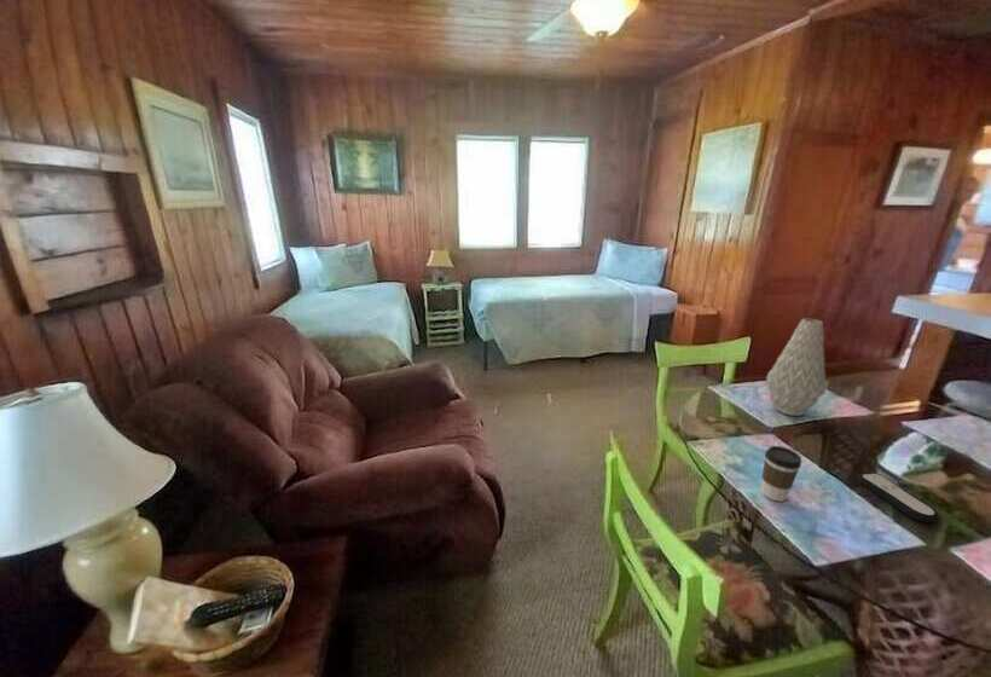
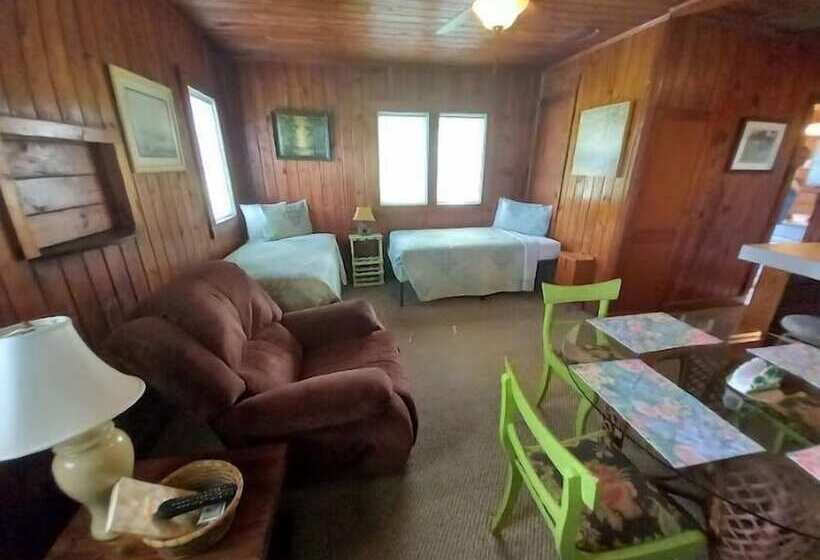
- remote control [856,471,940,523]
- vase [765,317,828,417]
- coffee cup [759,445,802,503]
